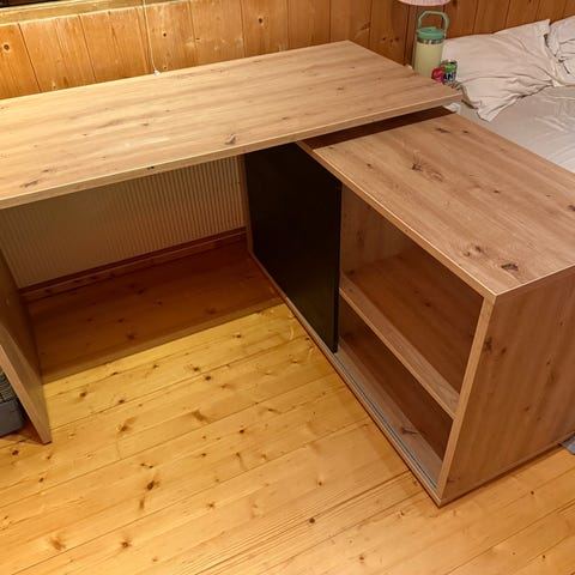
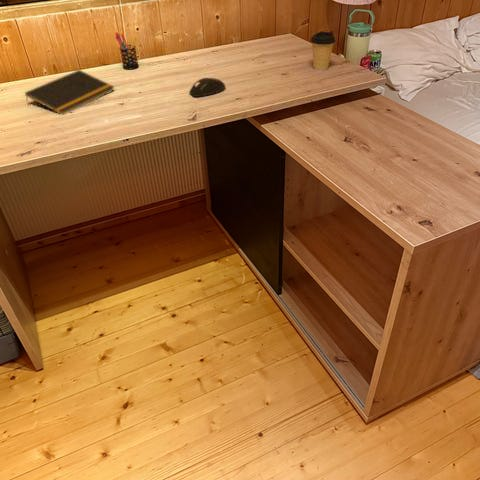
+ coffee cup [309,31,337,72]
+ notepad [24,69,115,116]
+ mouse [188,77,226,98]
+ pen holder [114,31,140,70]
